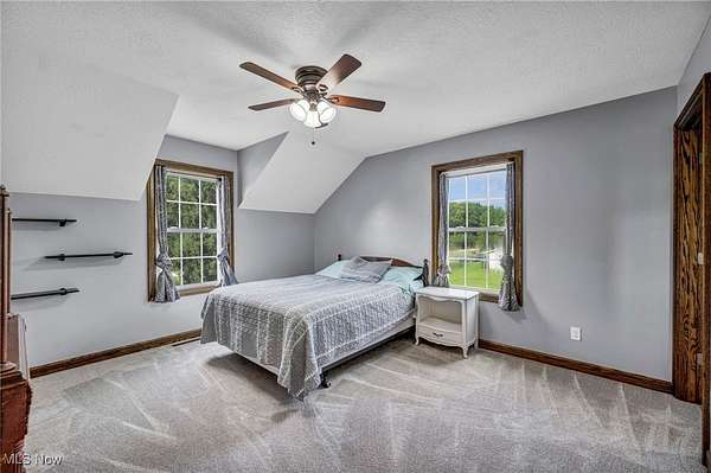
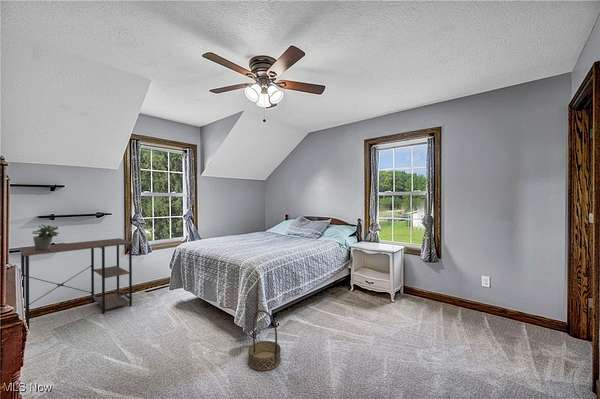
+ potted plant [31,223,60,250]
+ desk [18,237,134,330]
+ basket [247,309,282,372]
